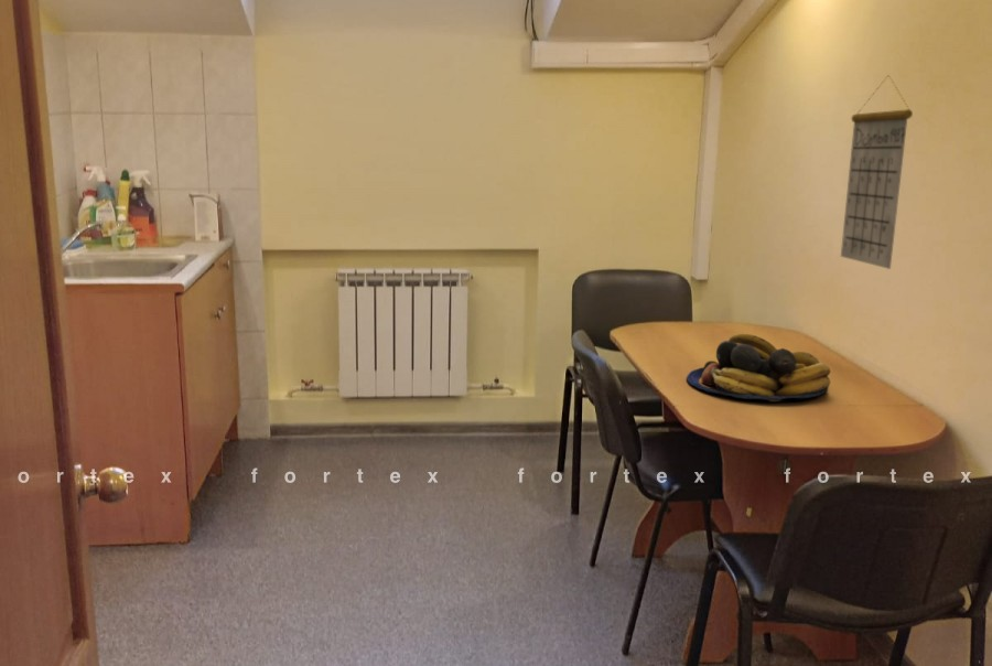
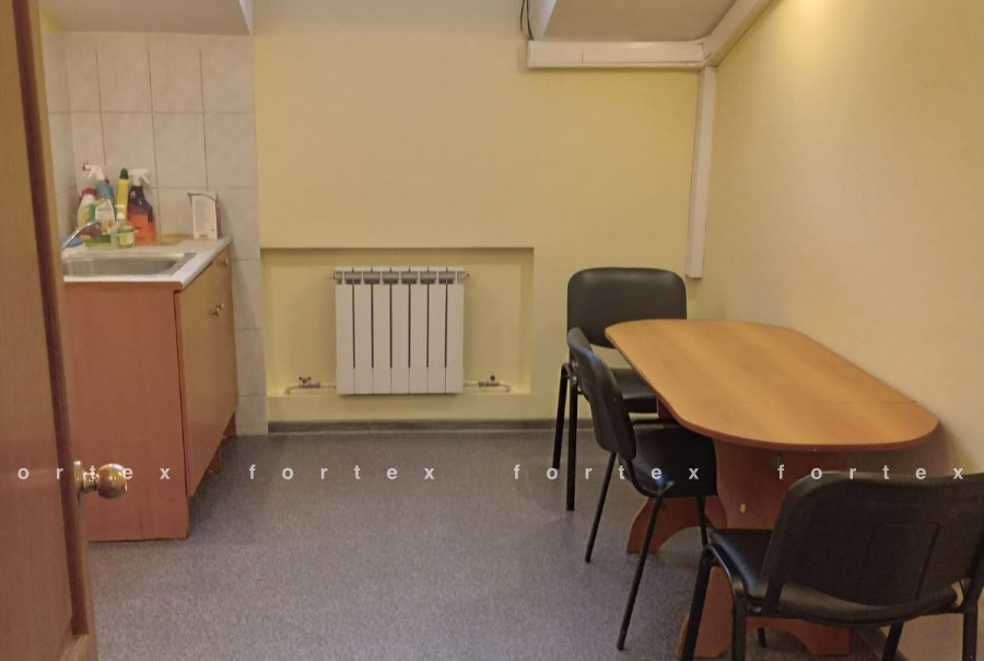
- fruit bowl [686,332,831,401]
- calendar [840,74,914,270]
